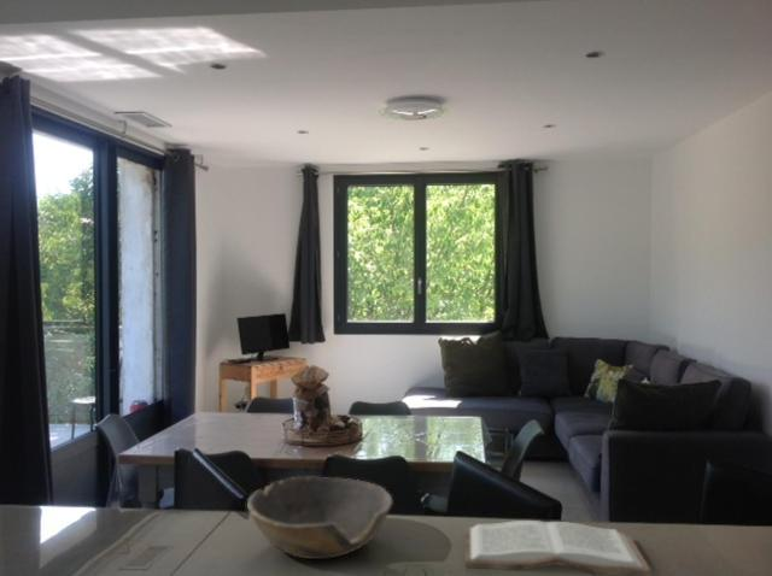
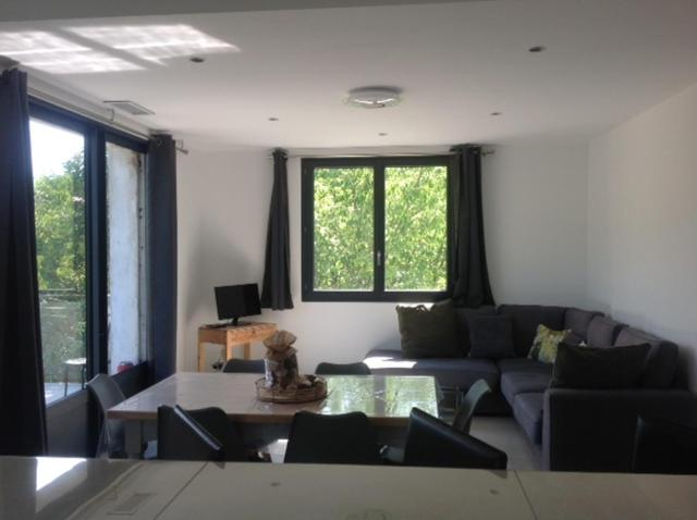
- bowl [246,476,393,560]
- book [463,519,653,576]
